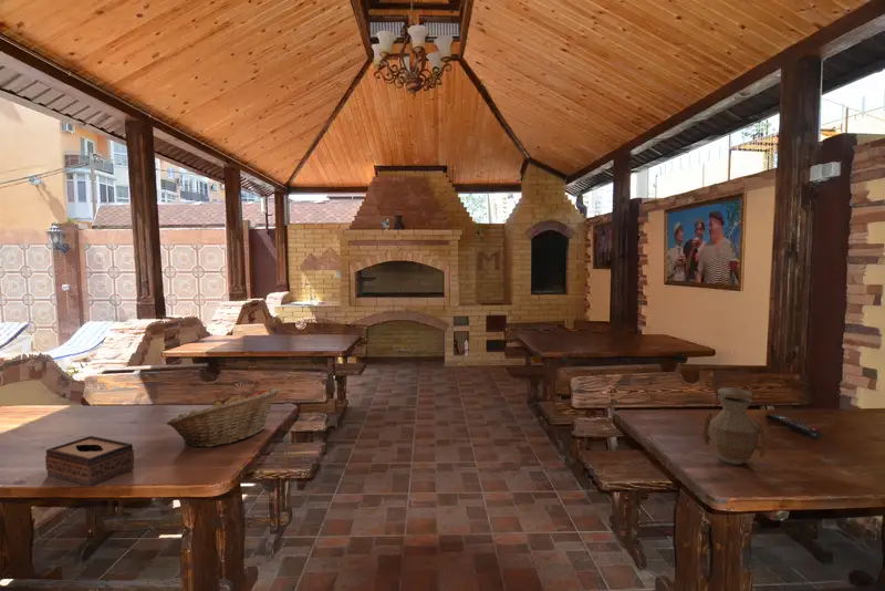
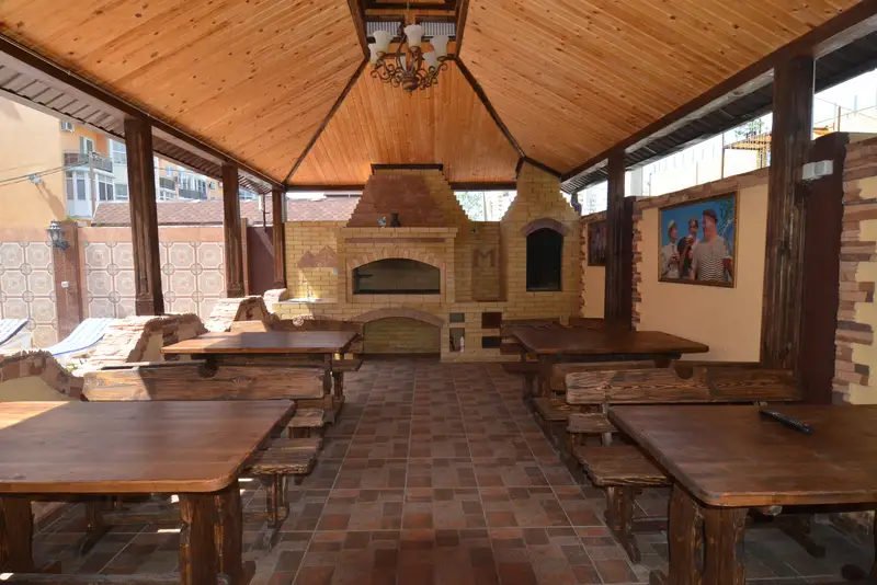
- tissue box [44,435,135,488]
- fruit basket [166,387,281,449]
- vase [701,386,768,466]
